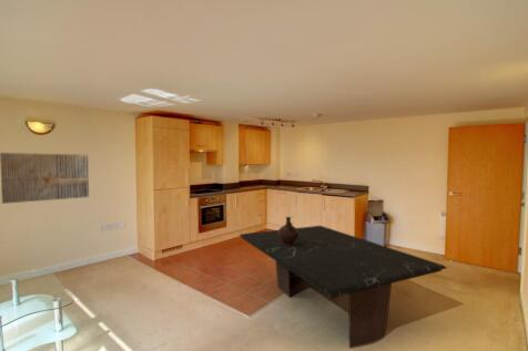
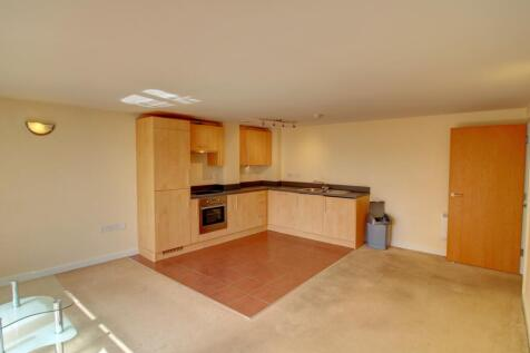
- ceramic jug [277,216,299,247]
- wall art [0,152,90,205]
- dining table [238,225,448,349]
